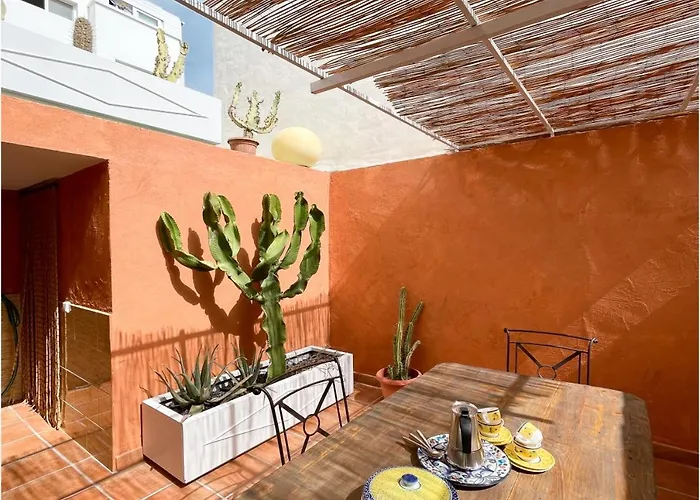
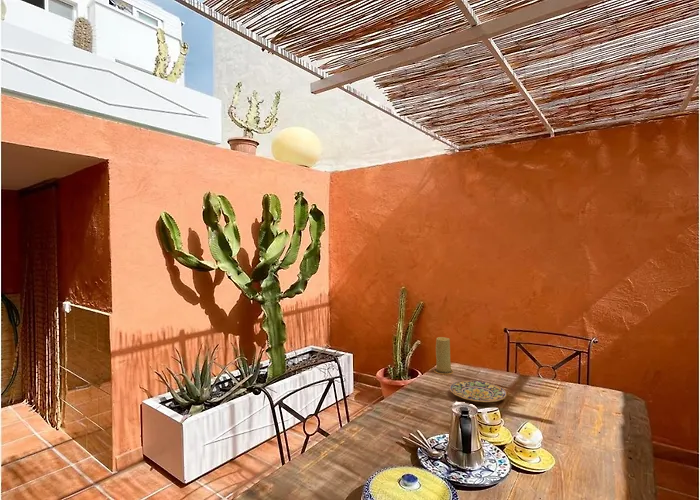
+ plate [449,379,508,403]
+ candle [433,336,454,376]
